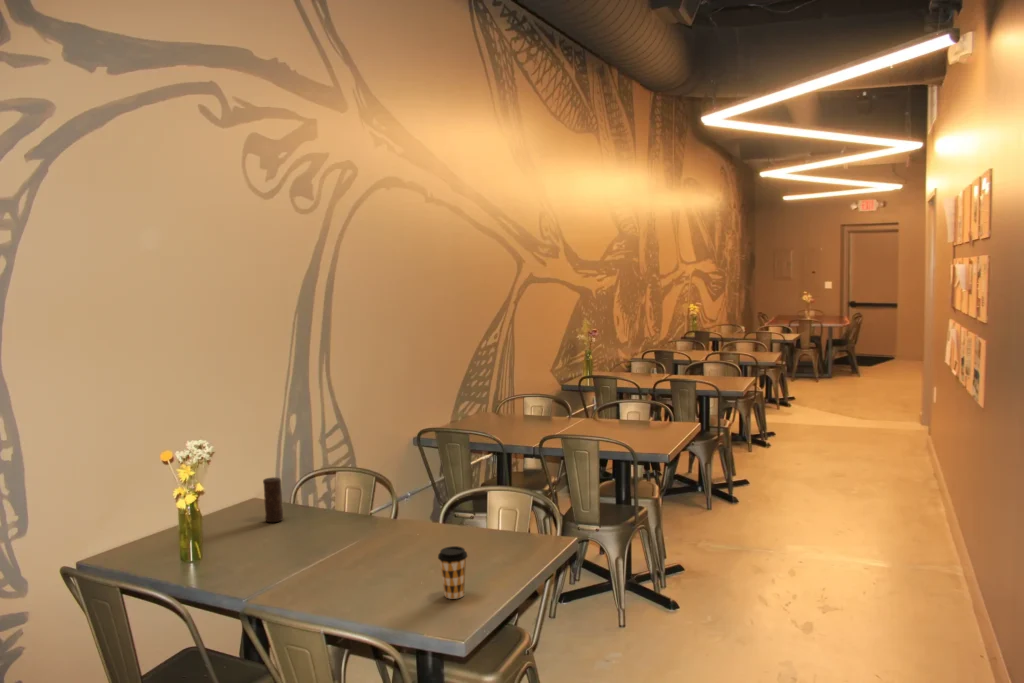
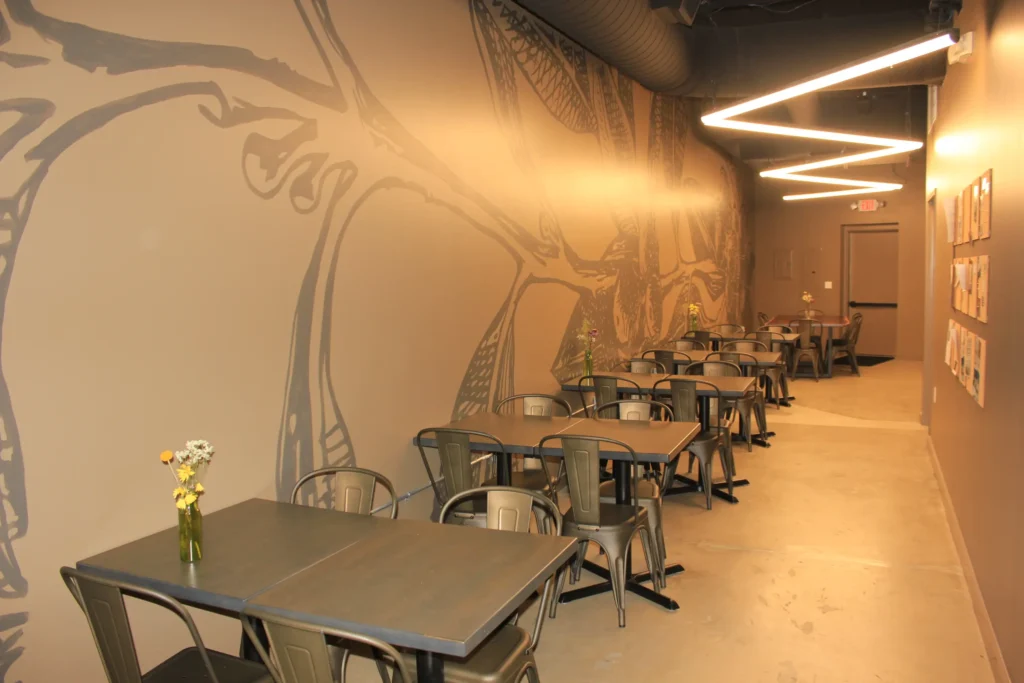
- candle [262,476,284,523]
- coffee cup [437,545,469,600]
